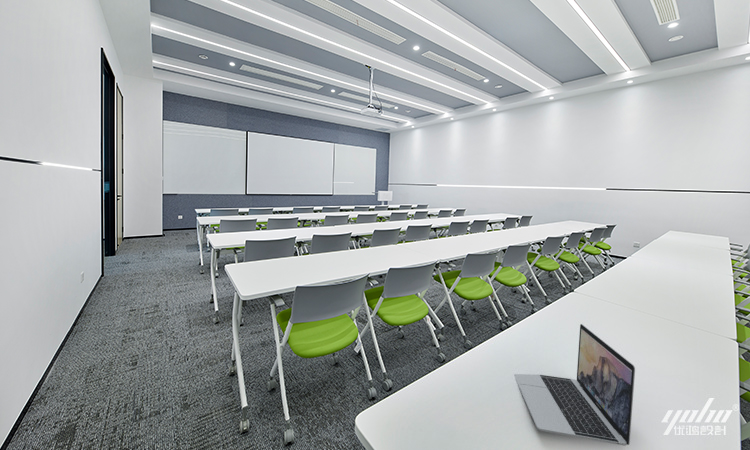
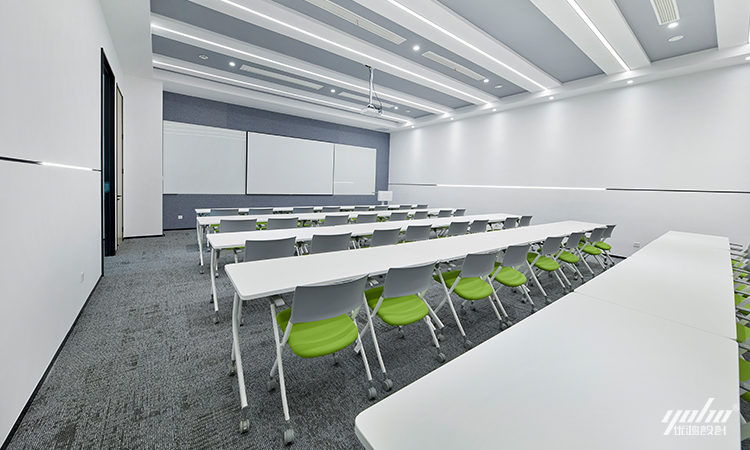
- laptop [513,323,636,447]
